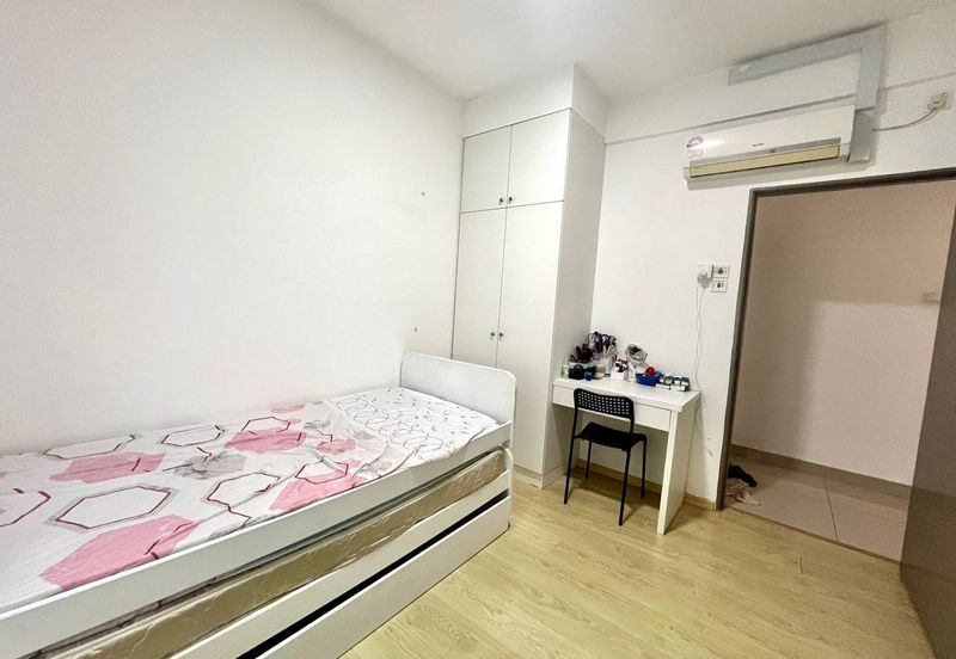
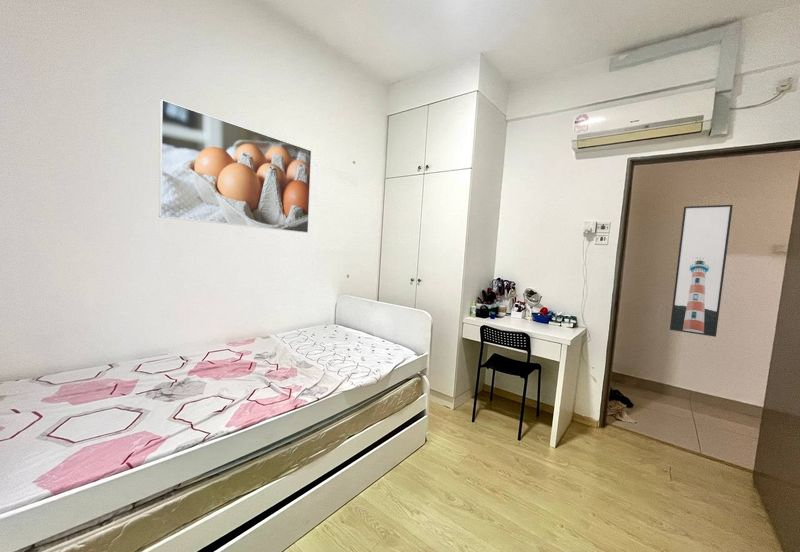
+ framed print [158,99,312,234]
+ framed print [669,204,734,338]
